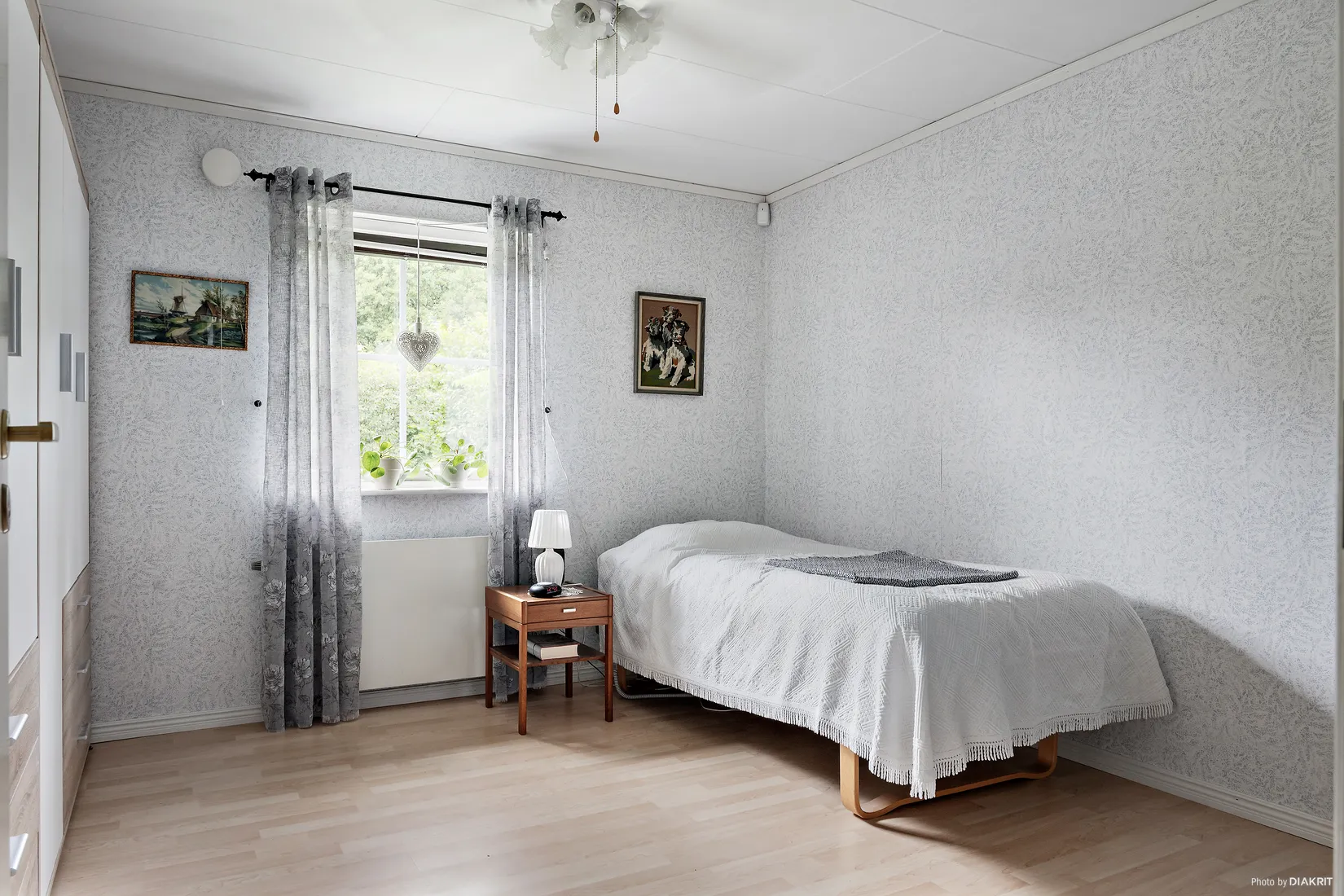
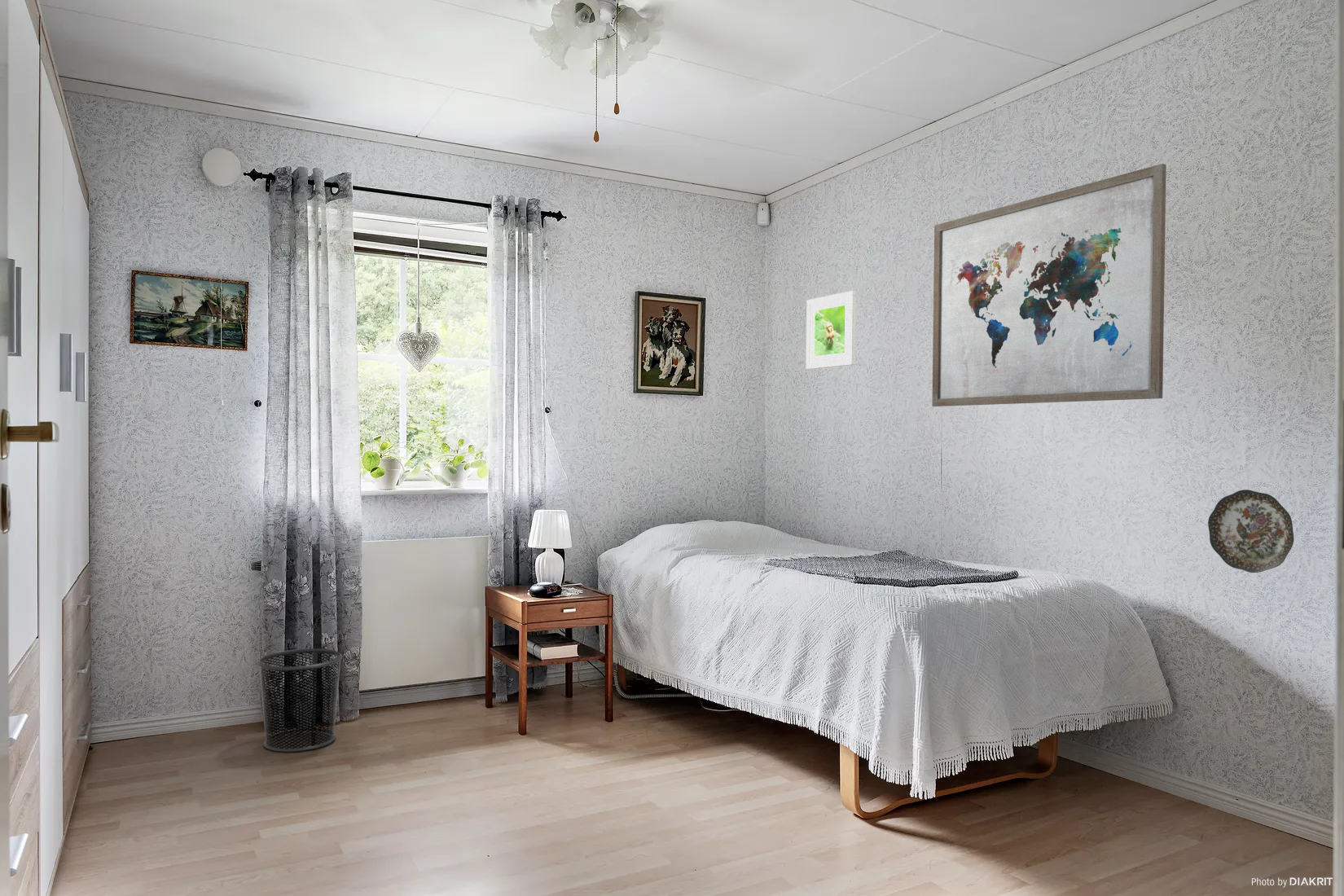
+ waste bin [257,648,344,753]
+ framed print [806,290,857,370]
+ wall art [931,163,1167,407]
+ decorative plate [1207,489,1294,573]
